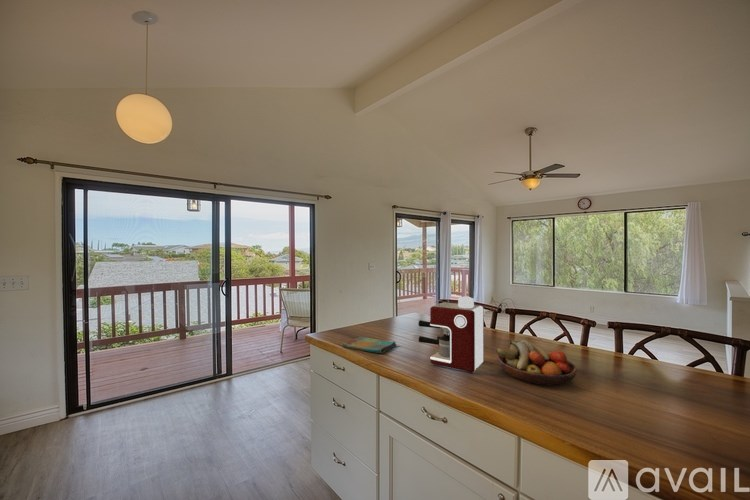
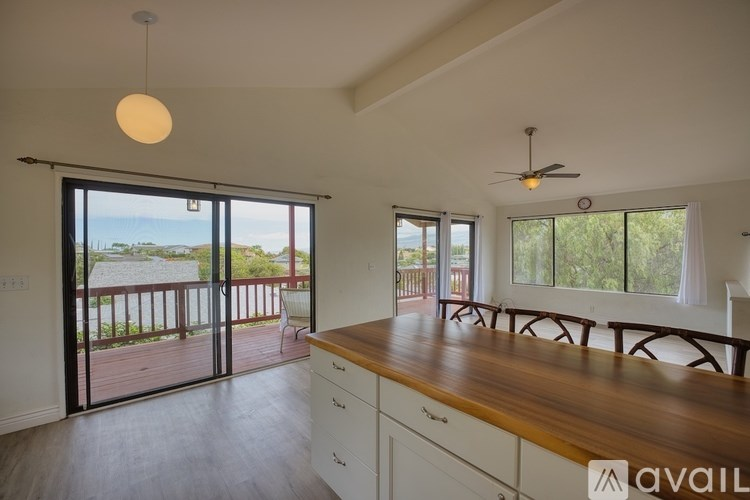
- dish towel [341,336,397,354]
- coffee maker [418,295,485,373]
- fruit bowl [494,339,578,387]
